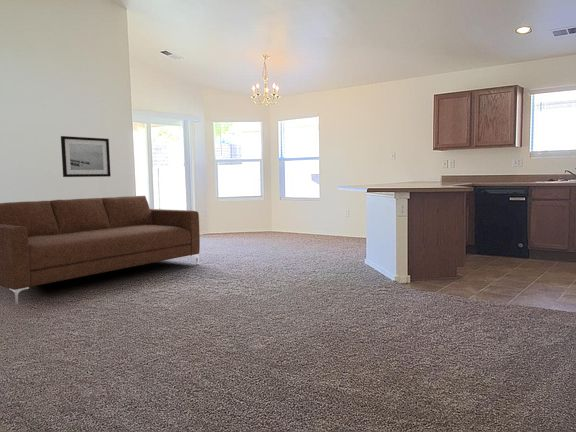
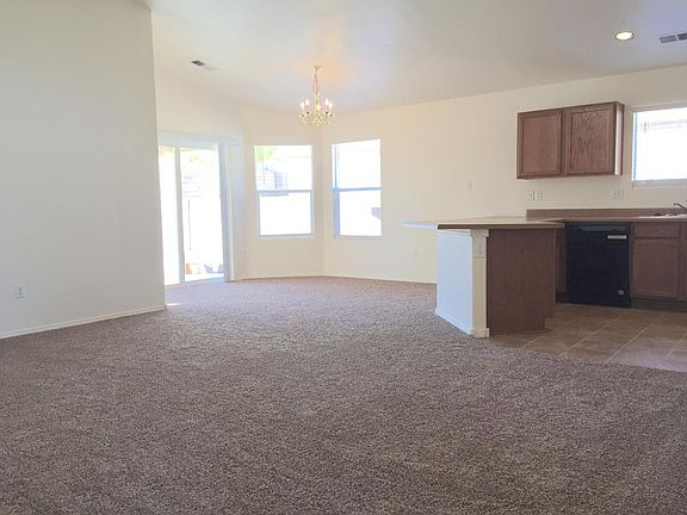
- wall art [60,135,112,178]
- sofa [0,195,201,305]
